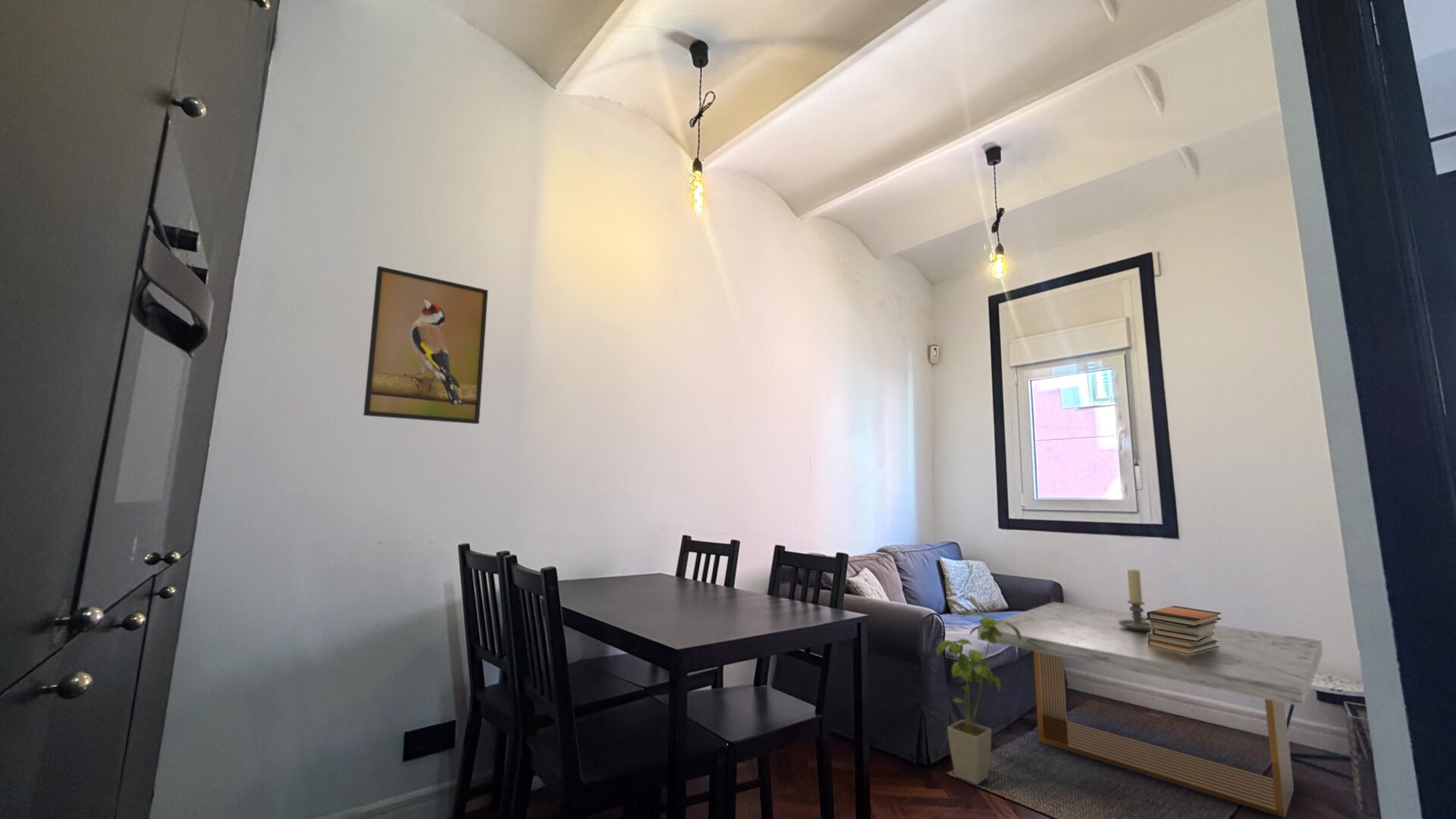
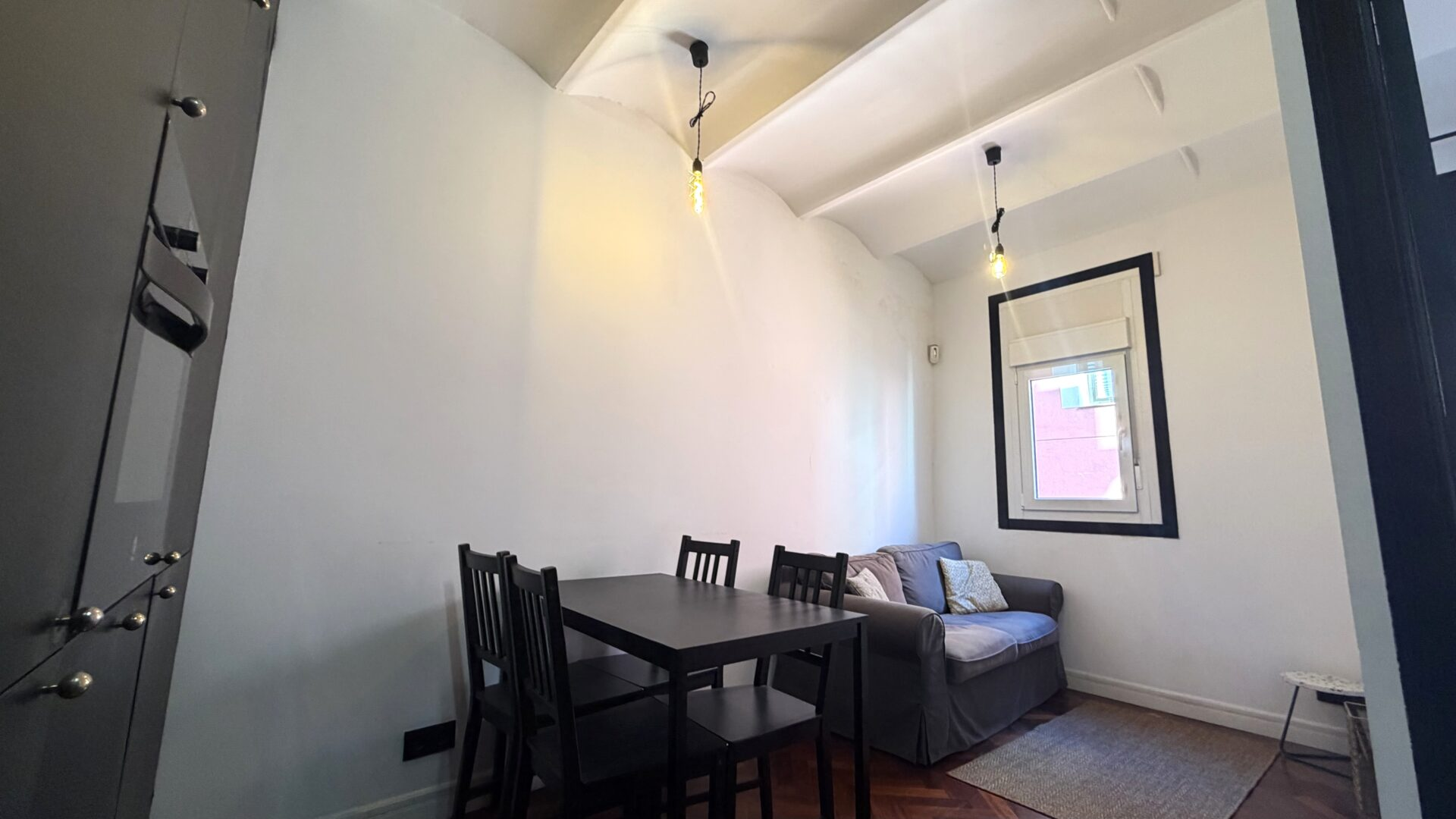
- candle holder [1119,568,1153,632]
- book stack [1145,605,1222,654]
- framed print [362,265,489,425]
- house plant [936,610,1021,786]
- coffee table [977,601,1323,819]
